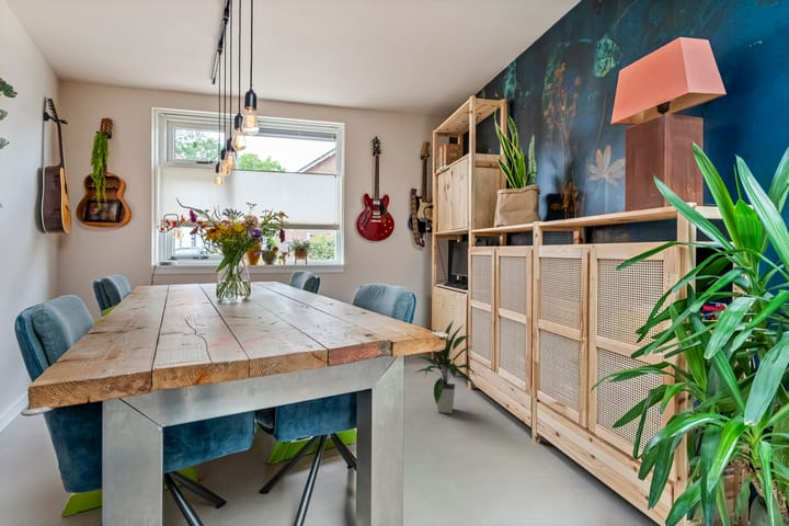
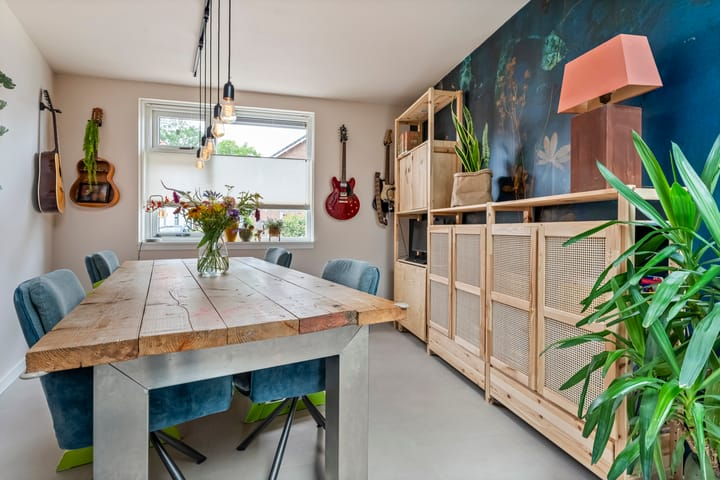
- indoor plant [413,319,478,414]
